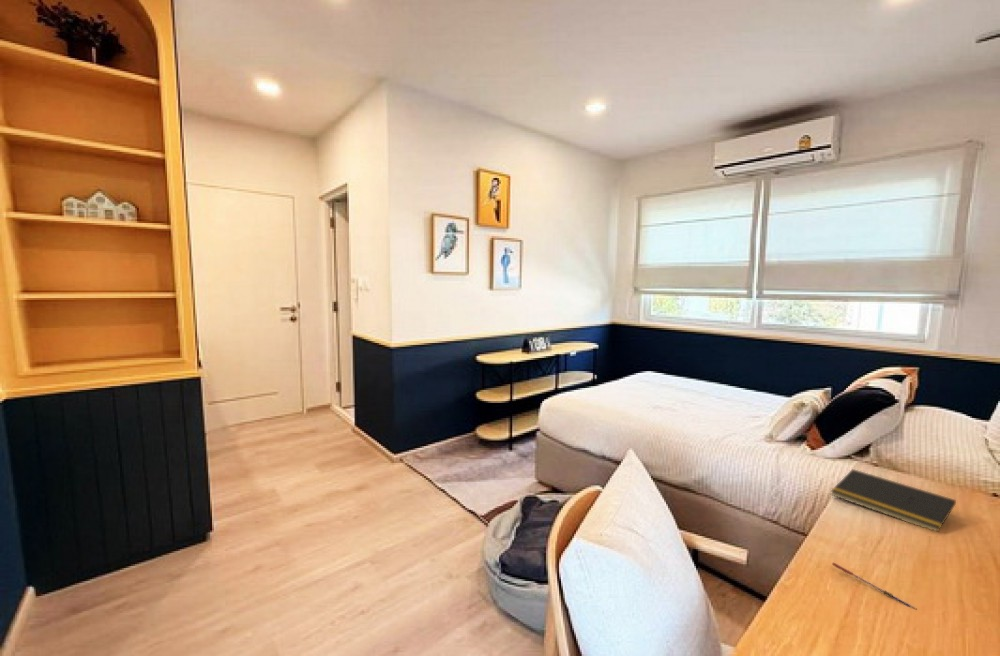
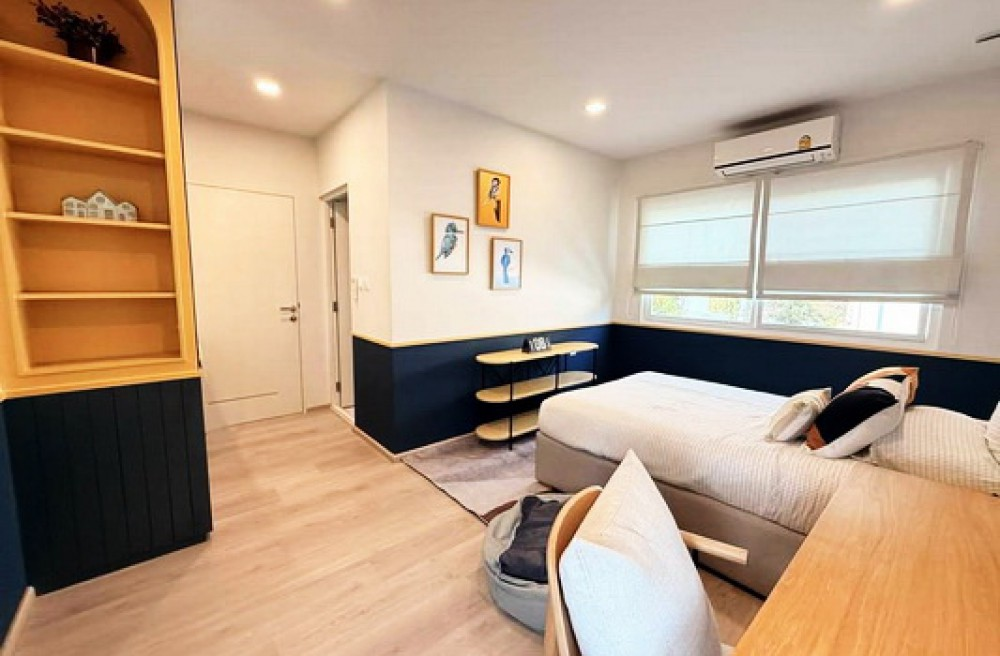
- notepad [830,468,957,532]
- pen [831,561,917,610]
